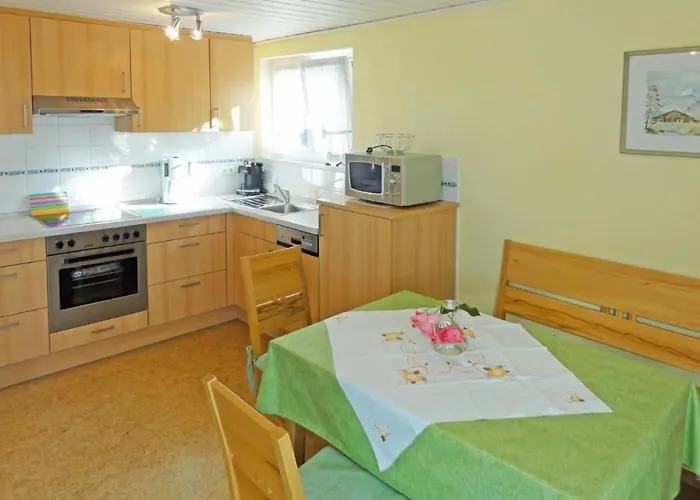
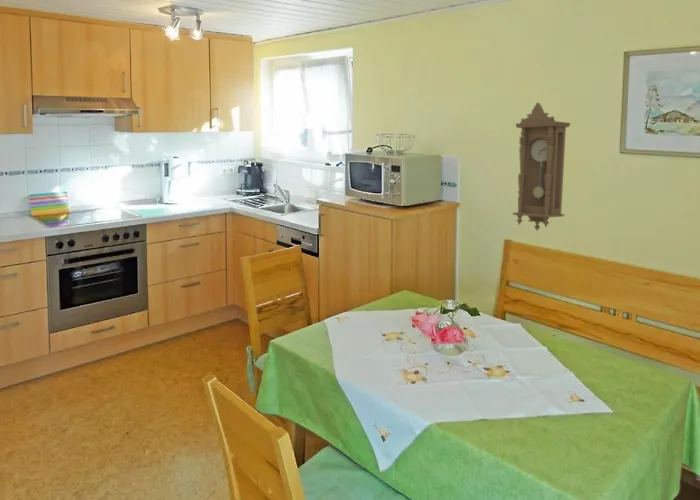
+ pendulum clock [512,102,572,231]
